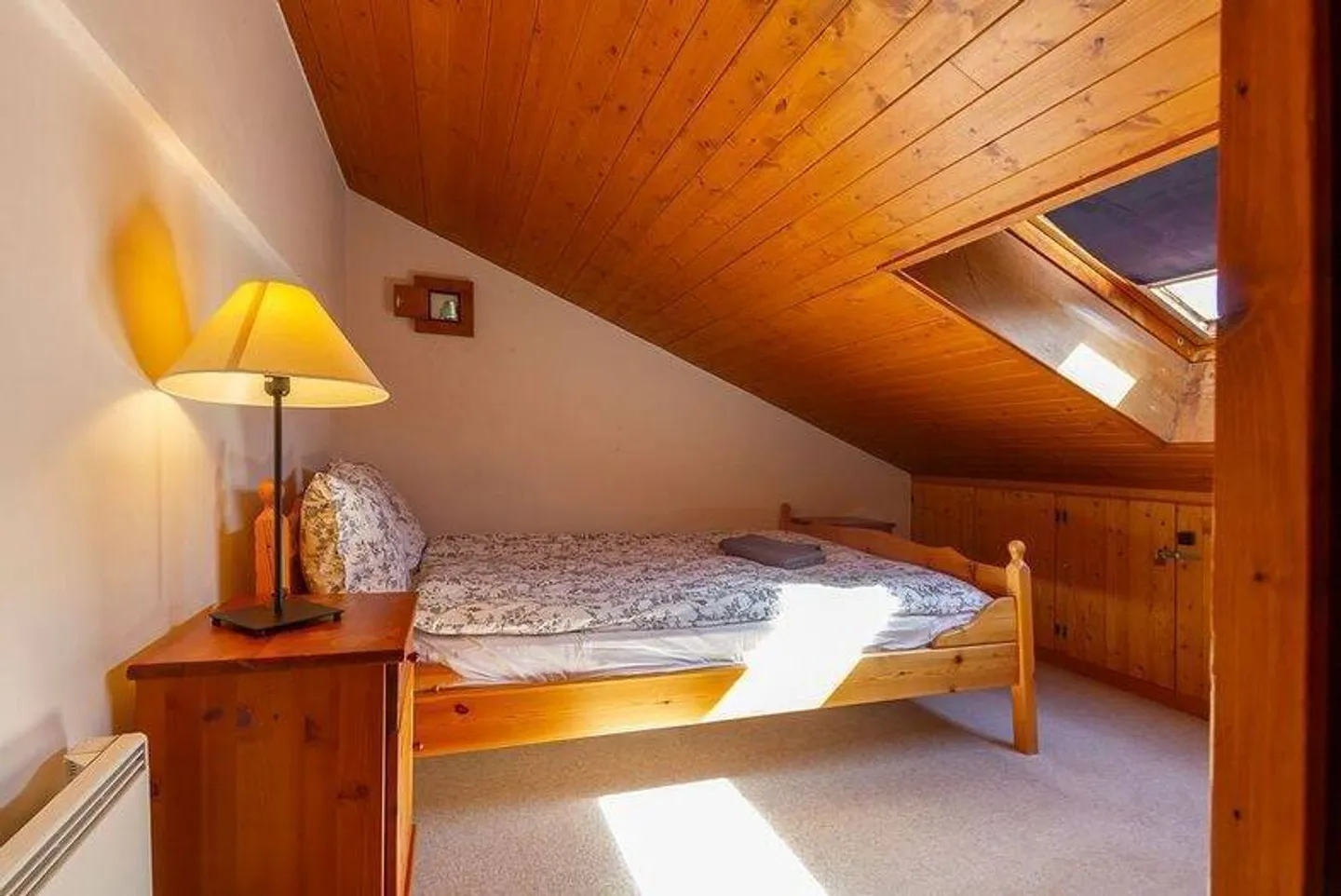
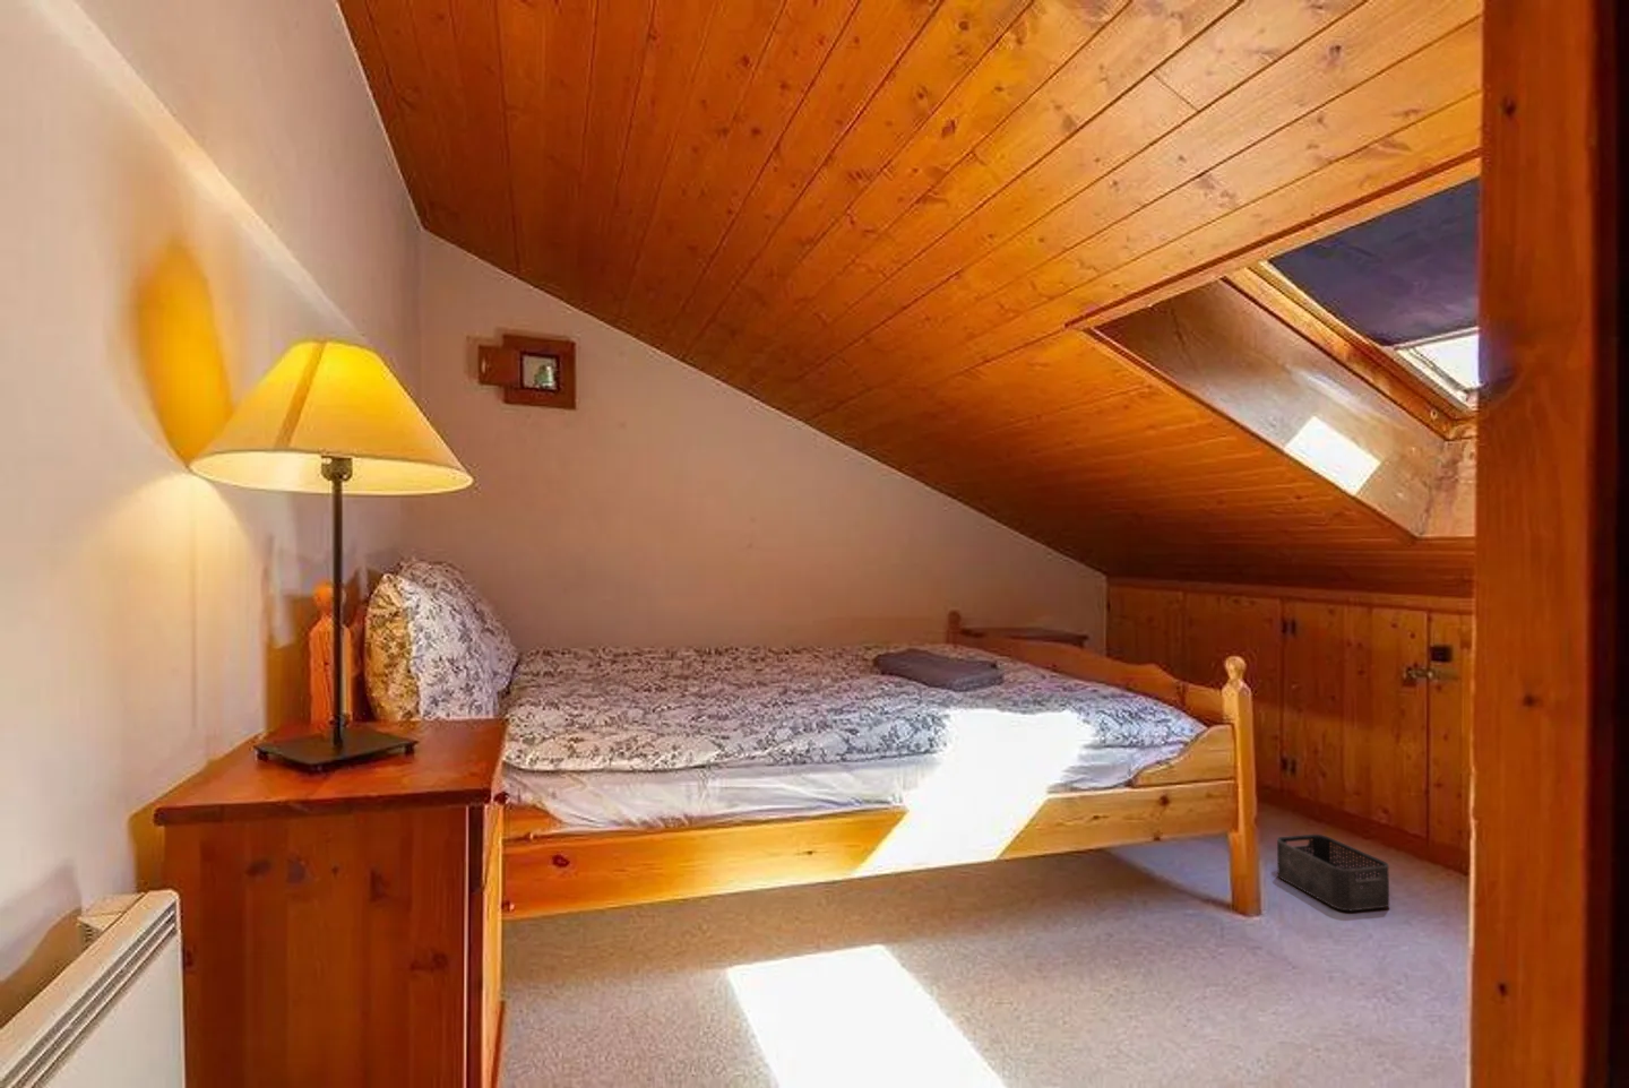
+ storage bin [1276,833,1391,913]
